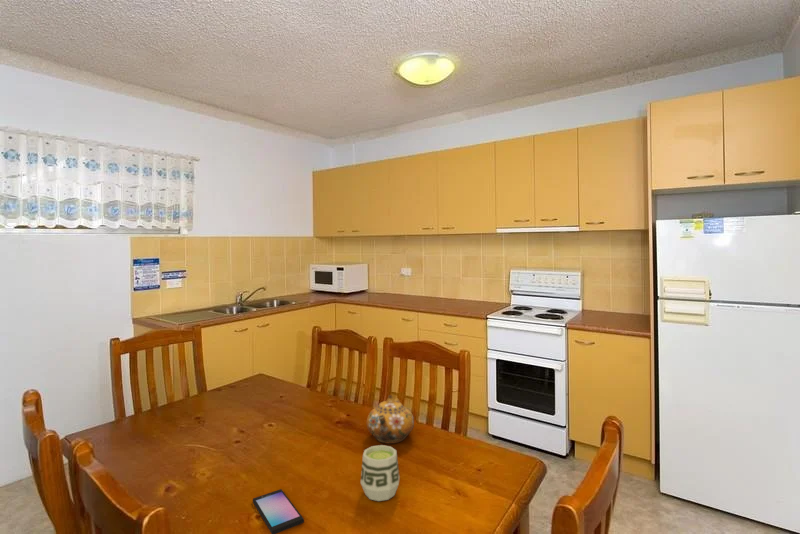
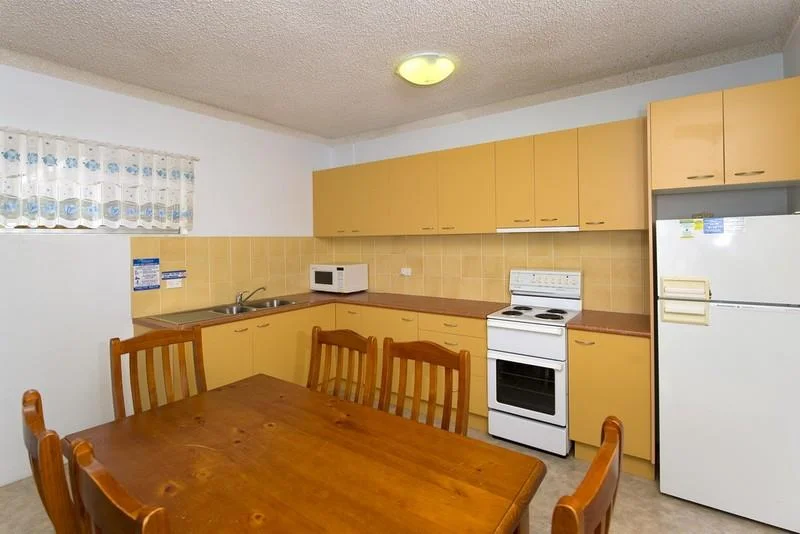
- cup [360,444,401,502]
- teapot [366,394,415,445]
- smartphone [252,488,305,534]
